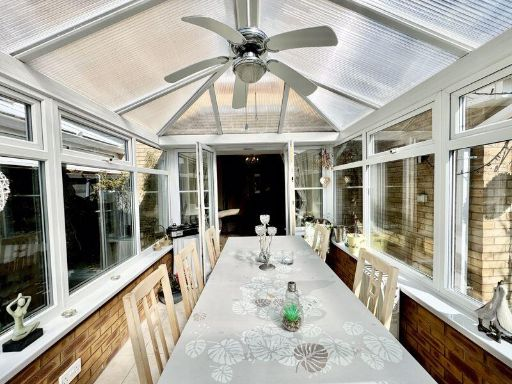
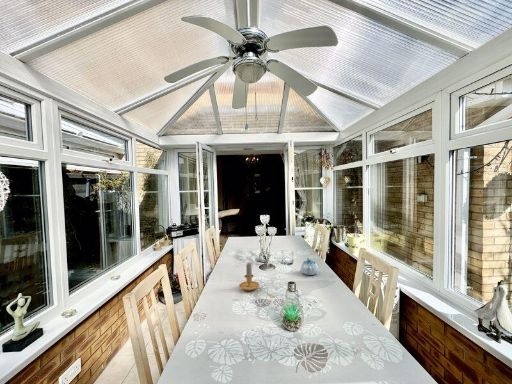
+ chinaware [300,257,319,276]
+ candle [238,262,260,291]
